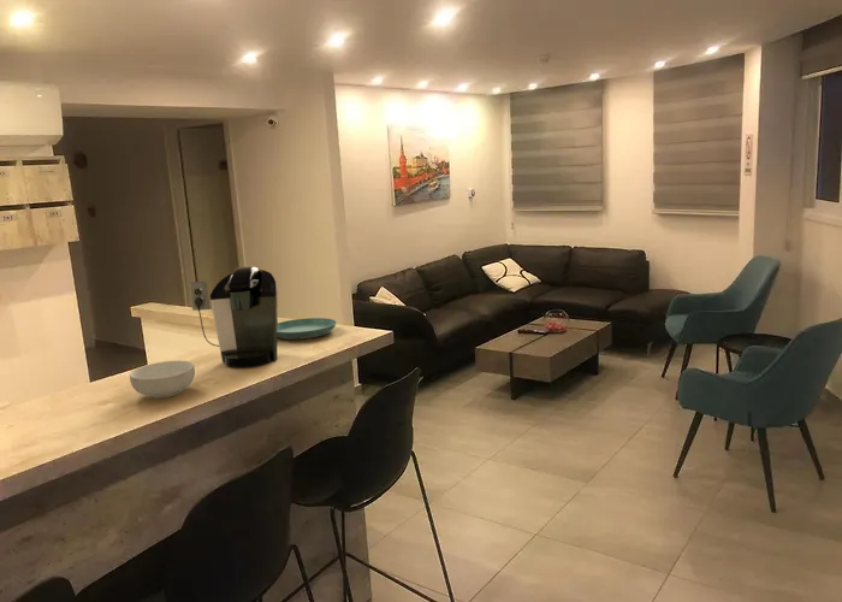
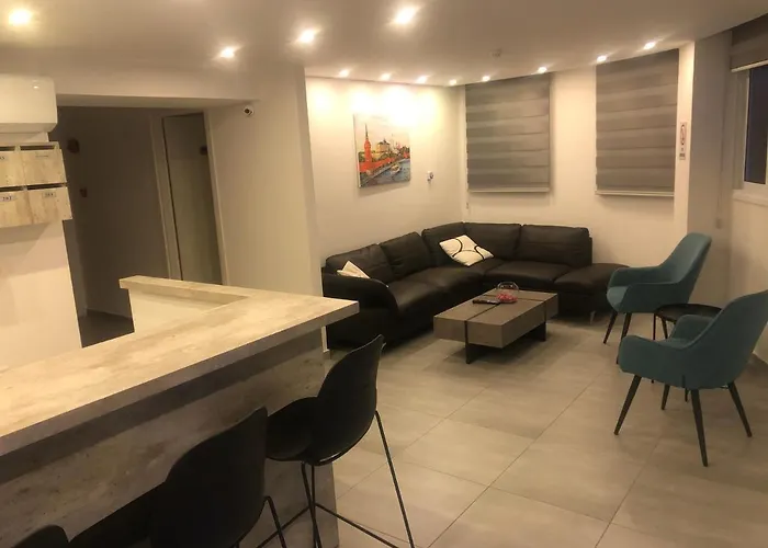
- coffee maker [188,265,279,368]
- cereal bowl [129,360,196,400]
- saucer [278,317,338,341]
